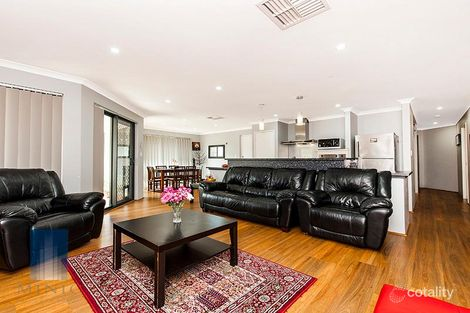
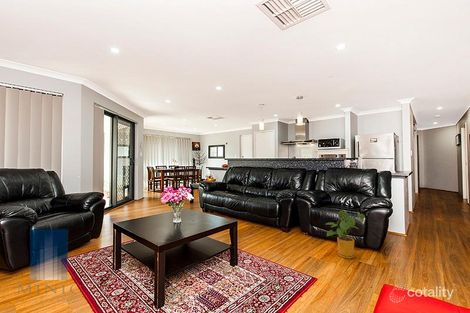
+ house plant [326,210,365,260]
